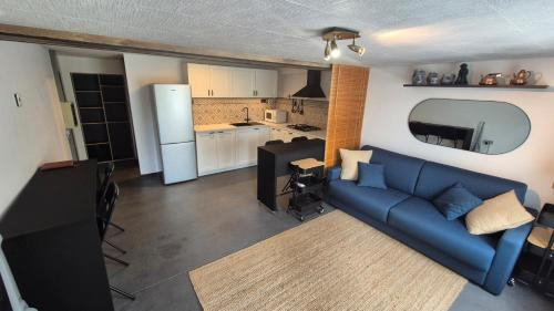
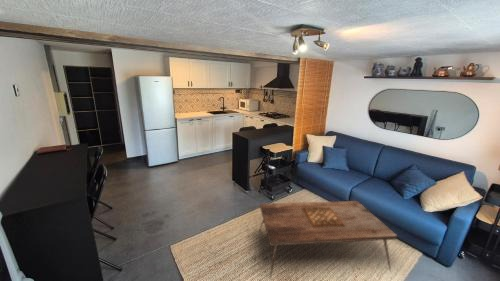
+ coffee table [258,200,398,280]
